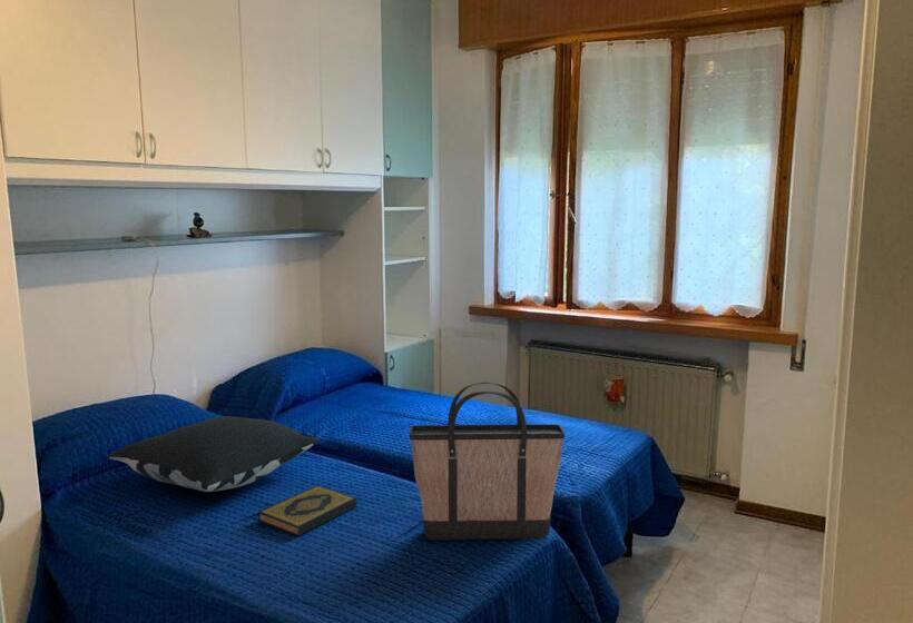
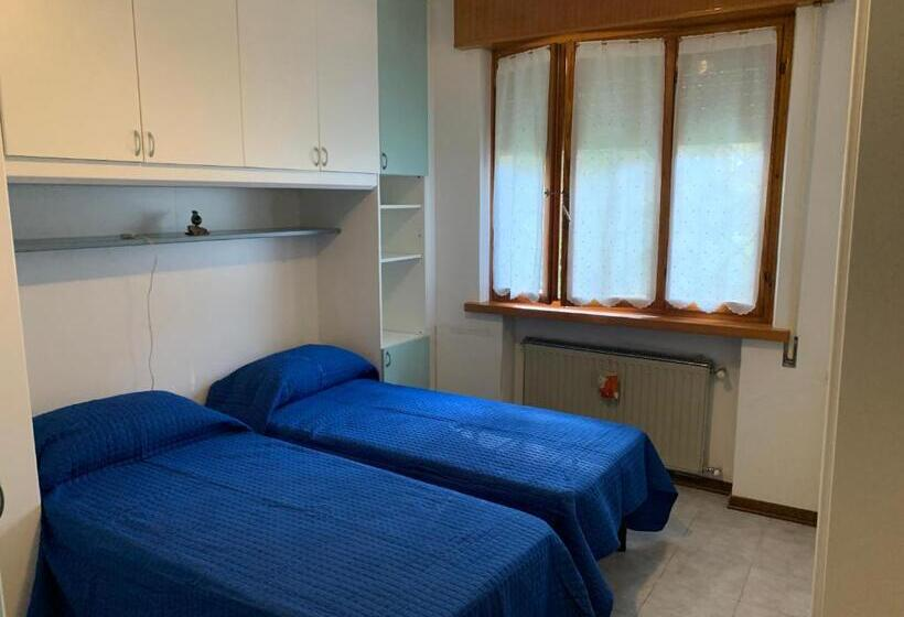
- hardback book [257,484,359,537]
- pillow [106,415,320,493]
- shopping bag [409,380,566,541]
